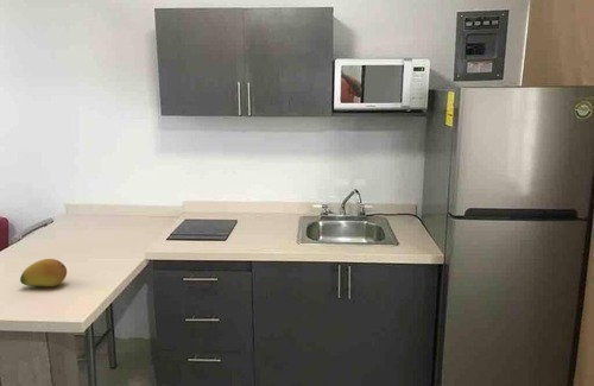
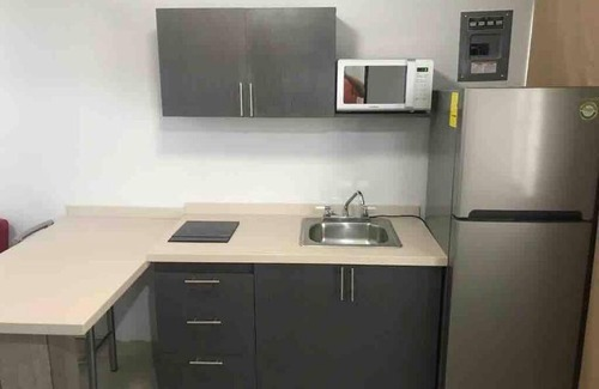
- fruit [19,258,68,287]
